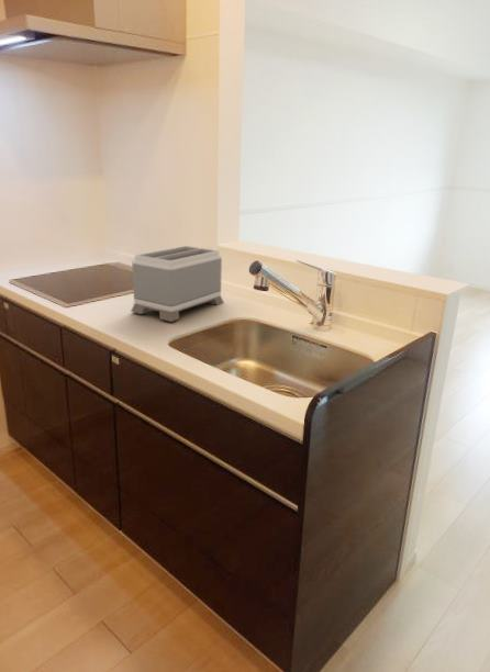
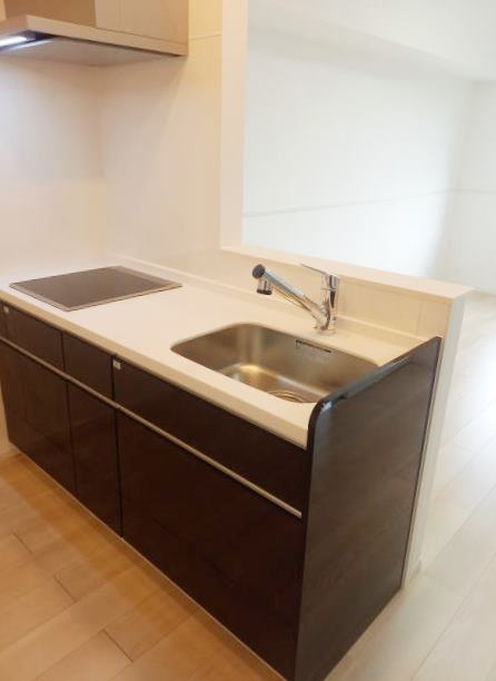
- toaster [130,245,225,323]
